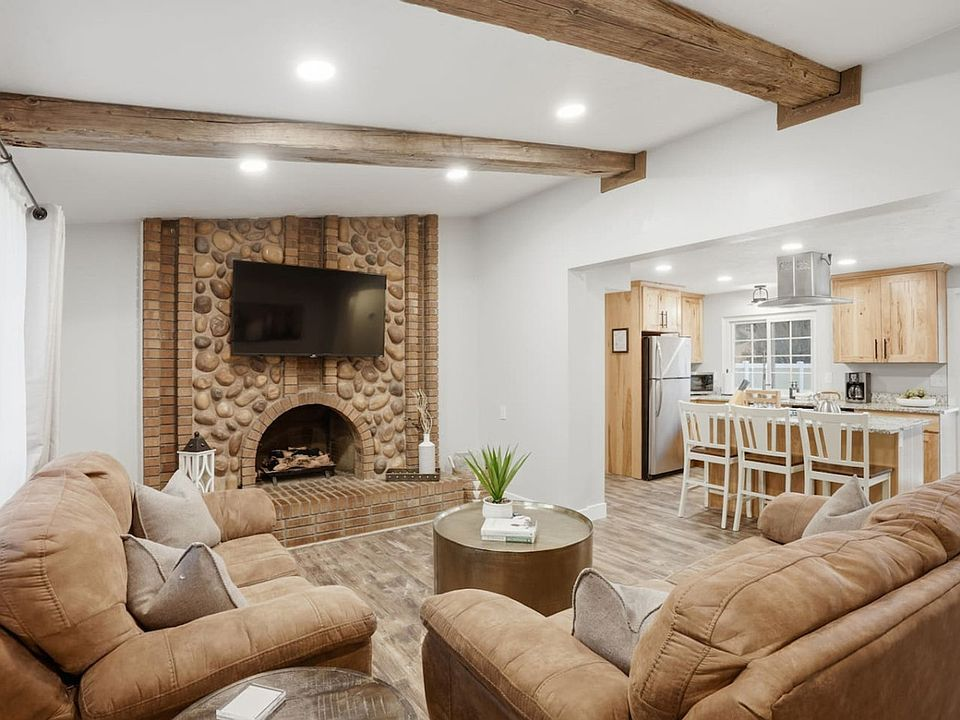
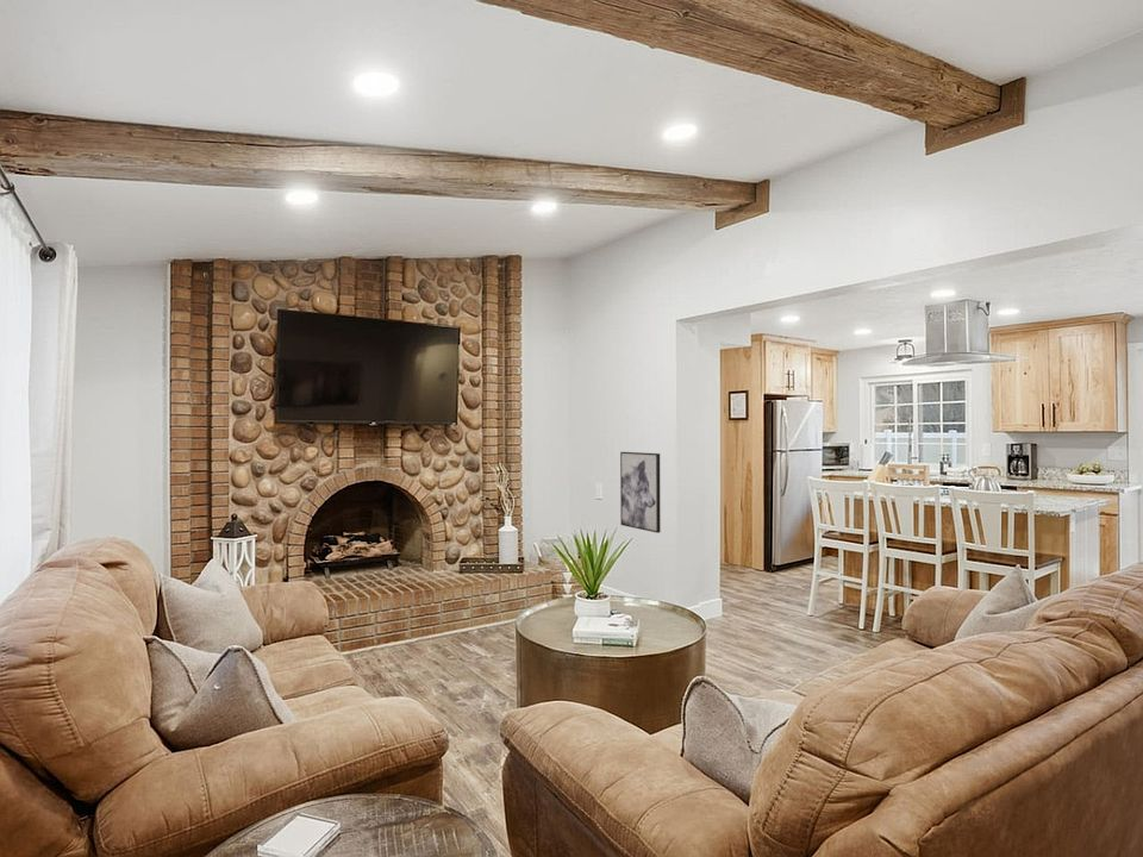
+ wall art [619,451,662,534]
